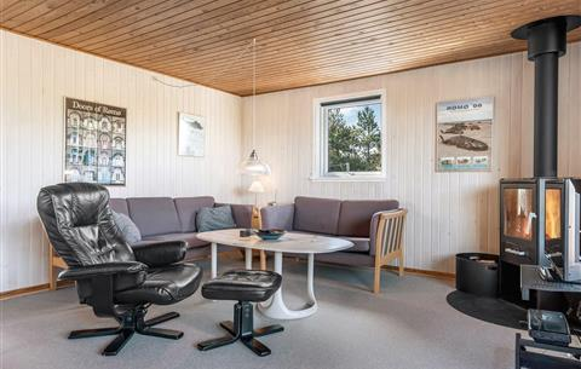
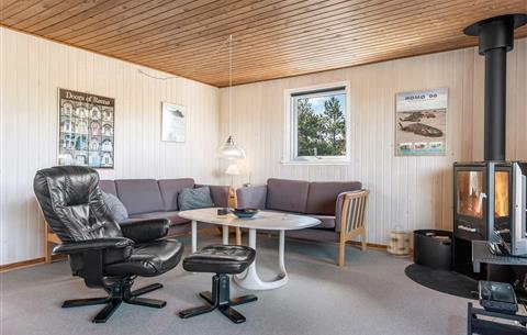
+ basket [386,224,412,258]
